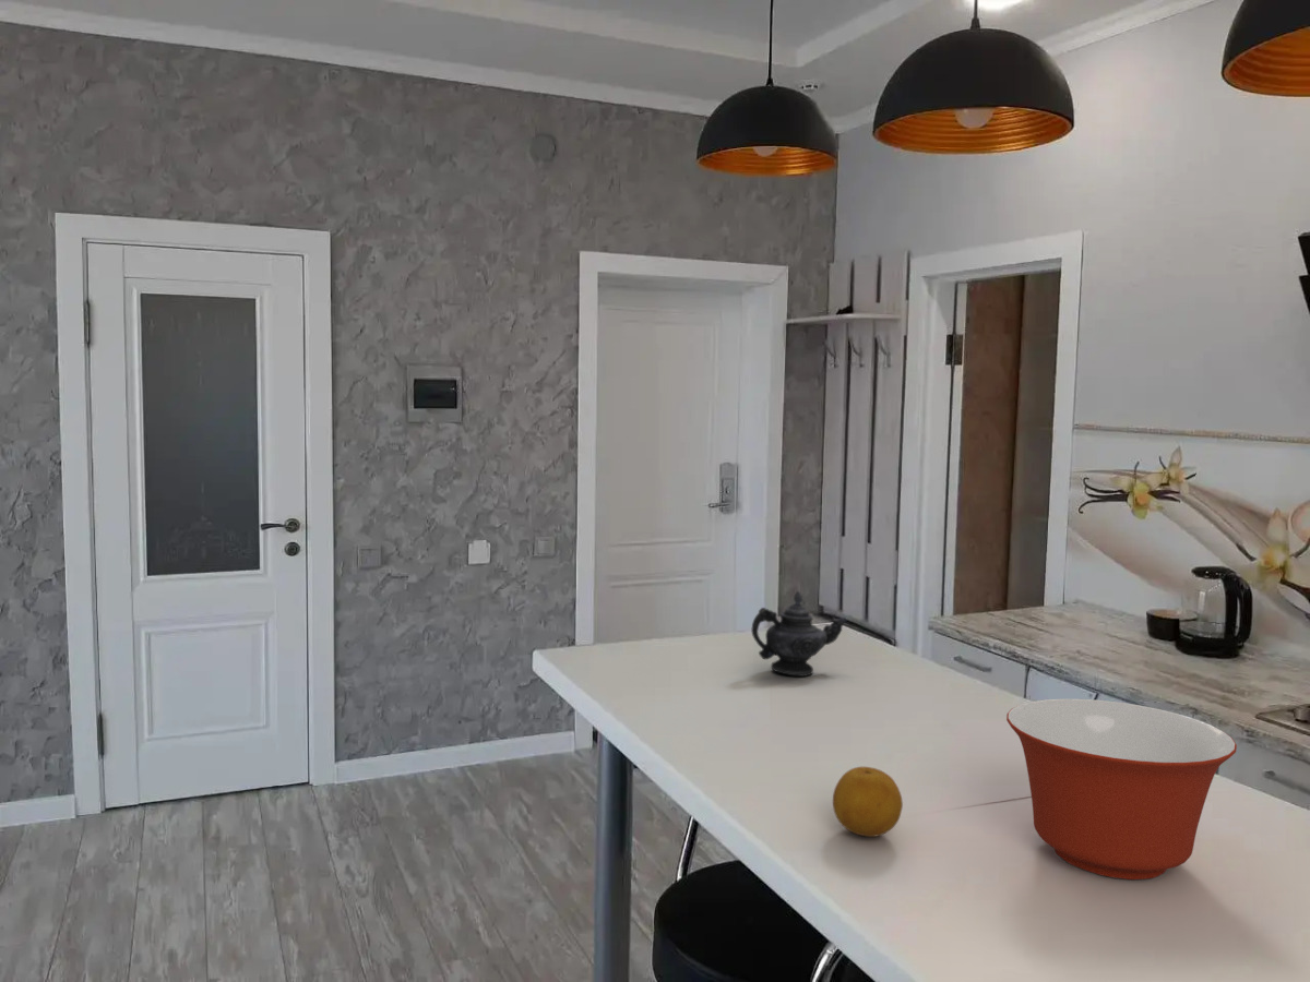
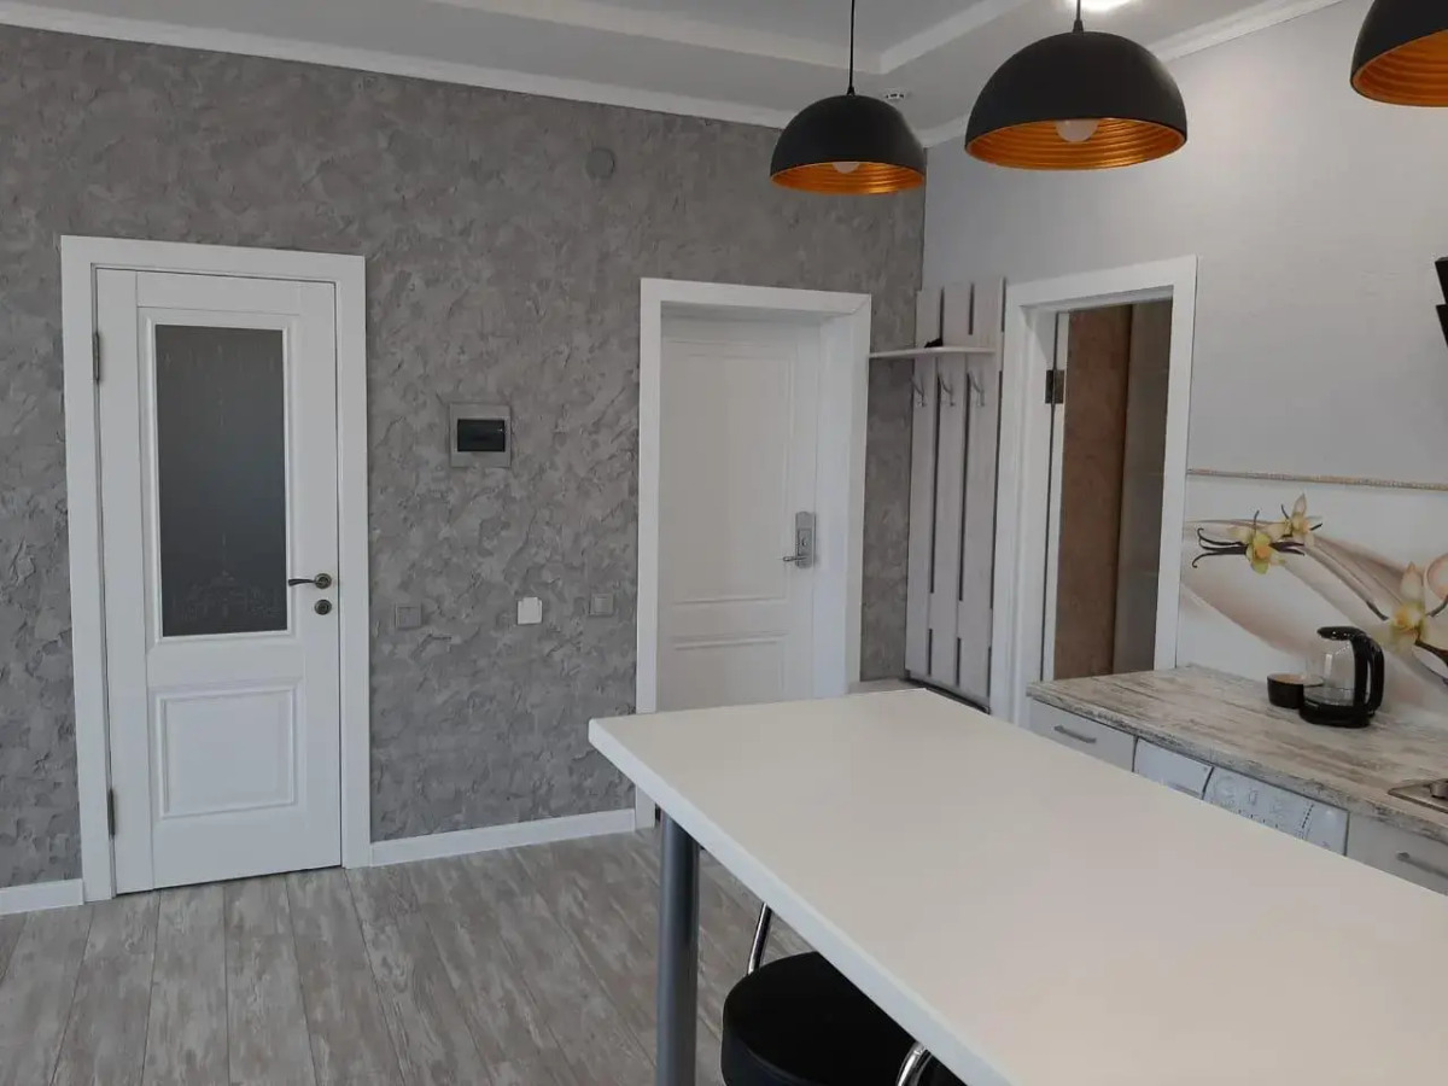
- teapot [750,590,847,678]
- fruit [832,766,904,838]
- mixing bowl [1005,698,1238,881]
